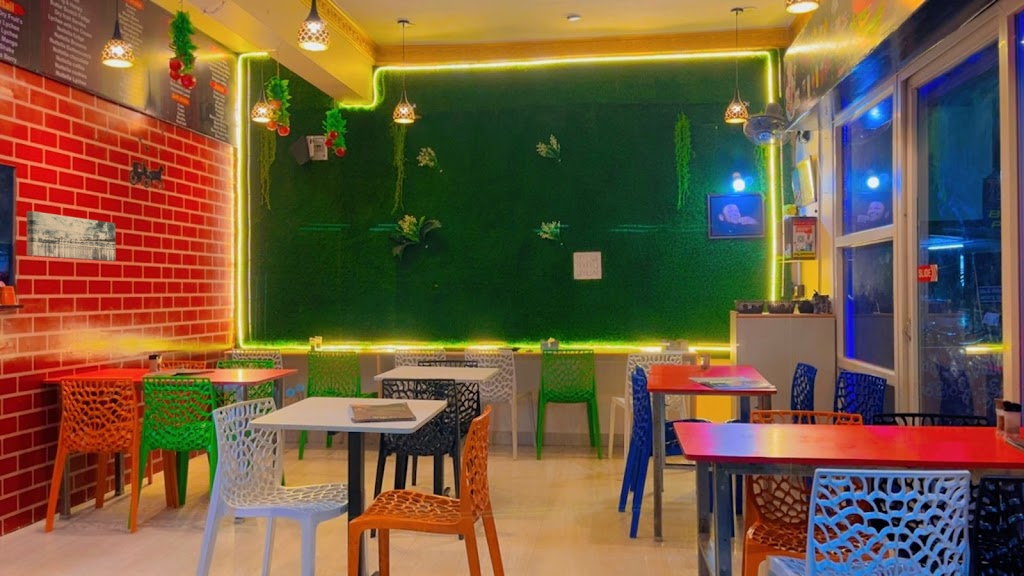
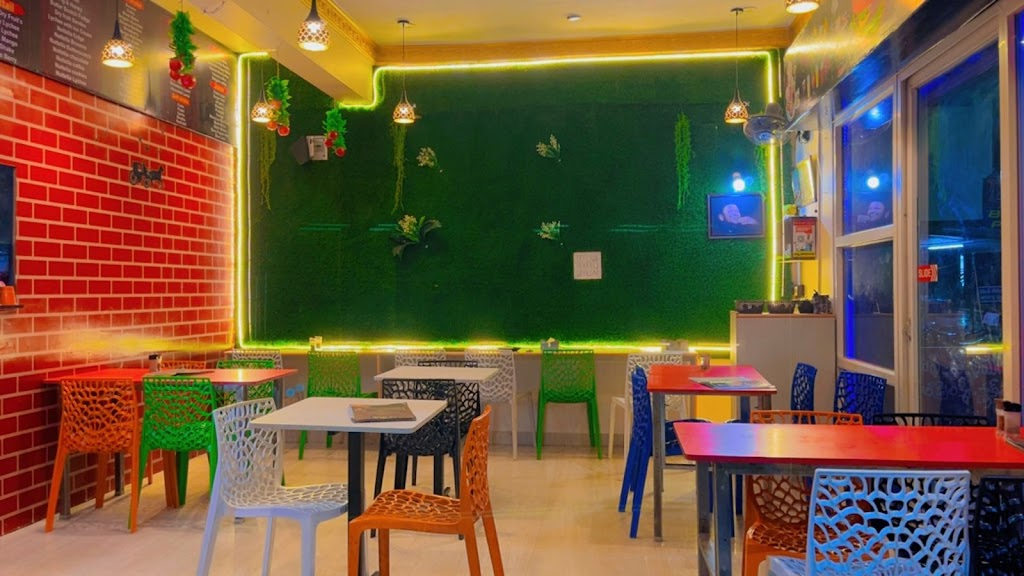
- wall art [26,210,117,262]
